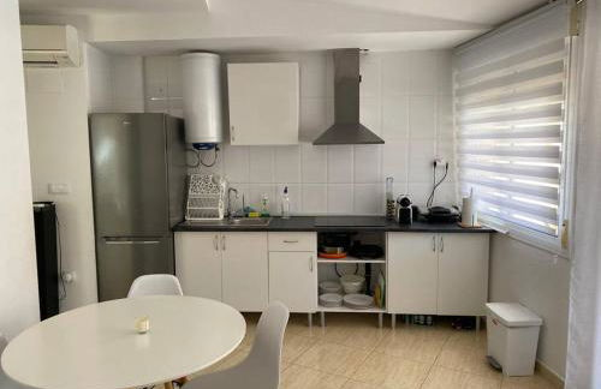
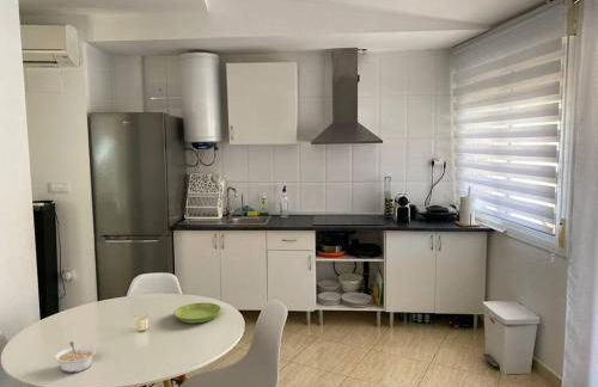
+ legume [53,340,97,374]
+ saucer [172,301,222,325]
